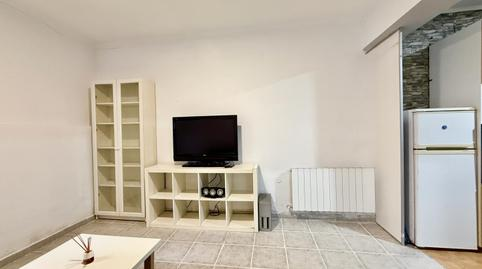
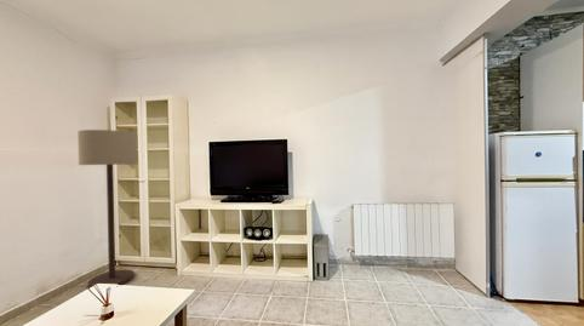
+ floor lamp [76,128,139,290]
